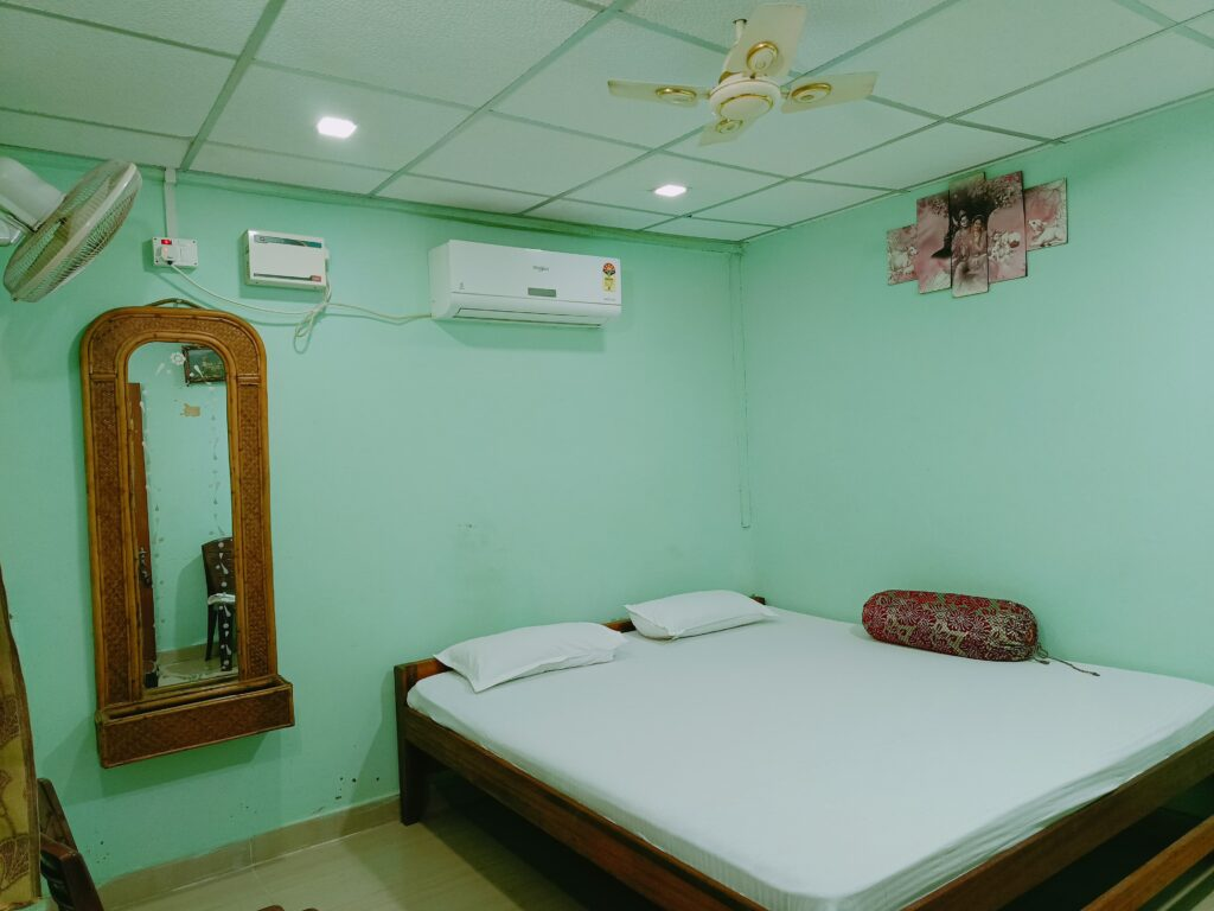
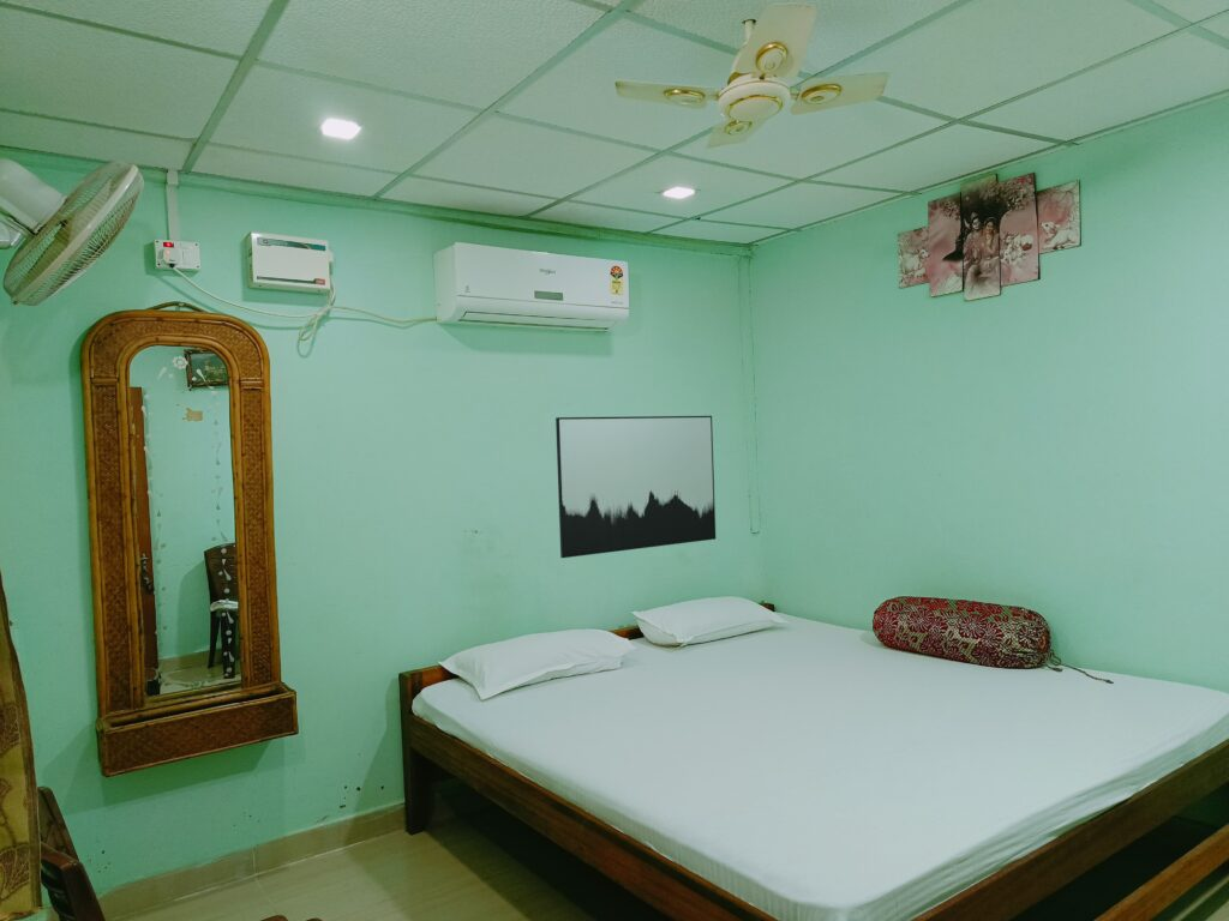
+ wall art [554,415,717,559]
